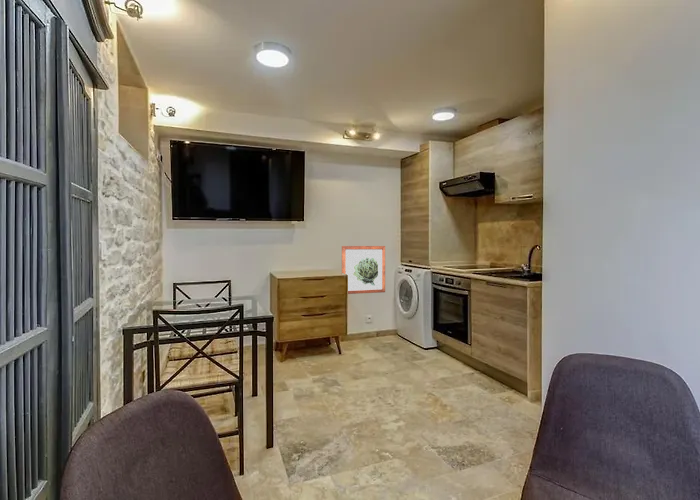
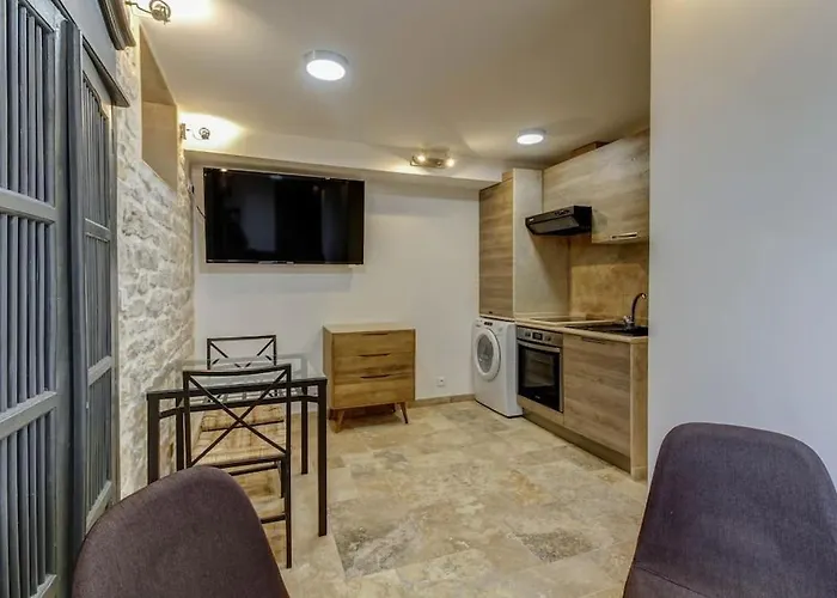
- wall art [341,245,386,295]
